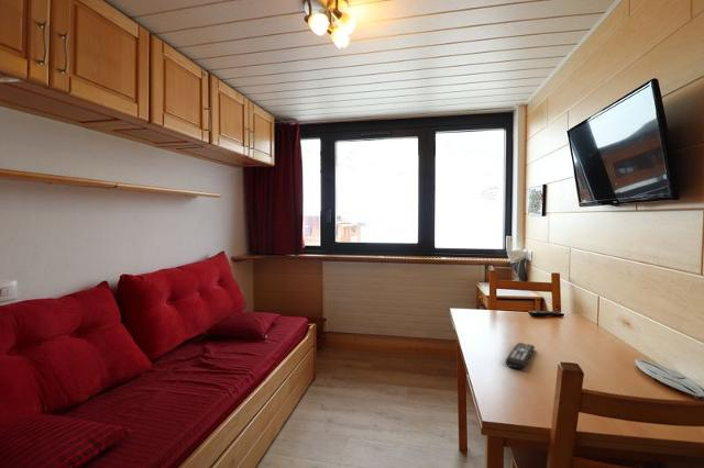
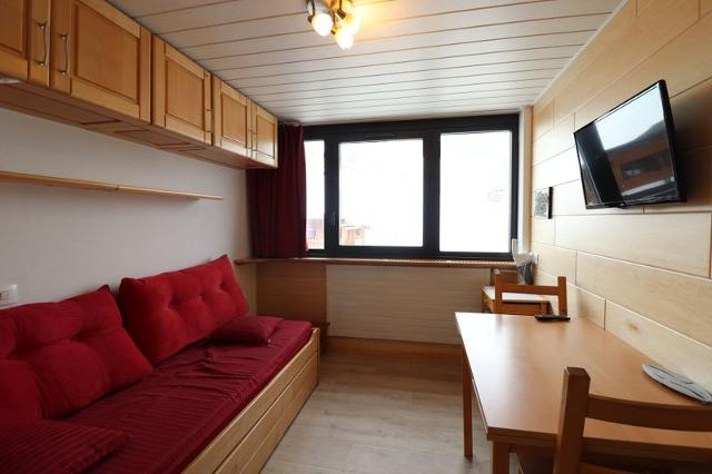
- remote control [505,342,536,369]
